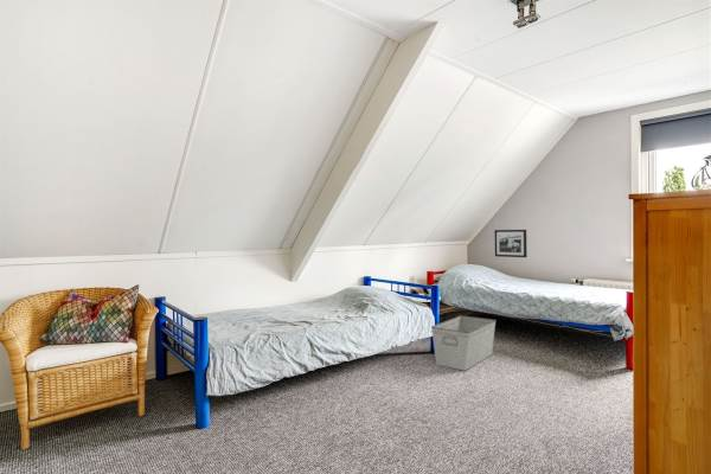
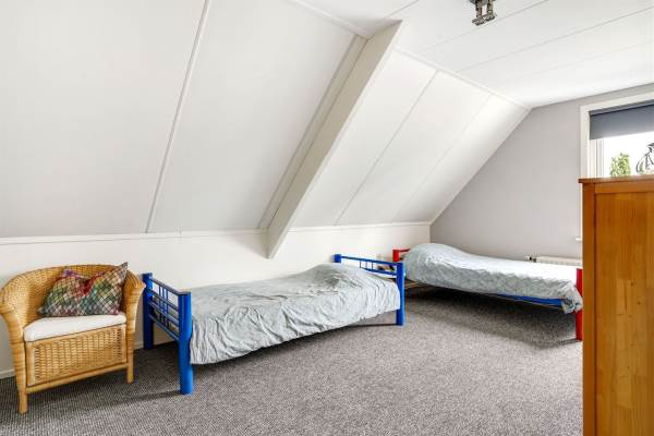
- storage bin [430,314,498,372]
- picture frame [493,229,529,258]
